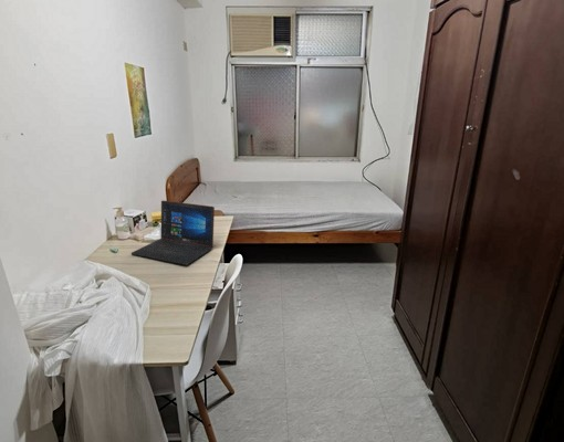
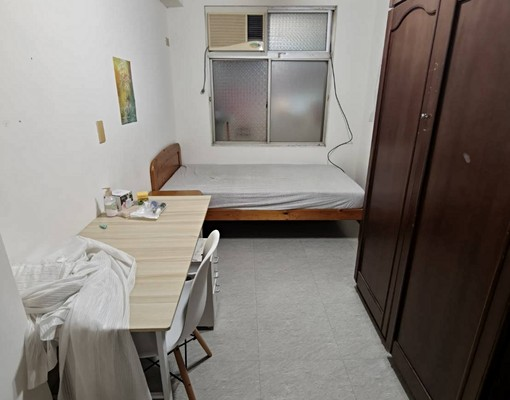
- laptop [130,200,216,266]
